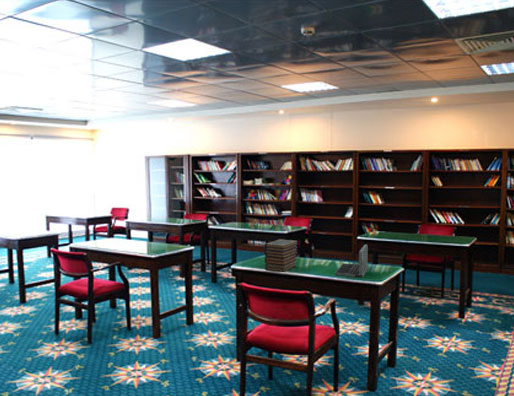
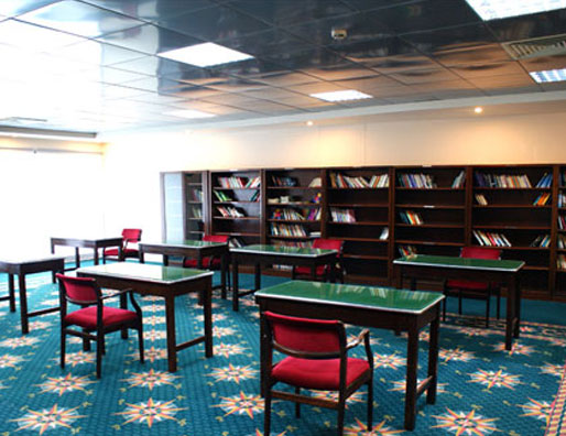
- laptop [334,244,372,278]
- book stack [263,238,299,273]
